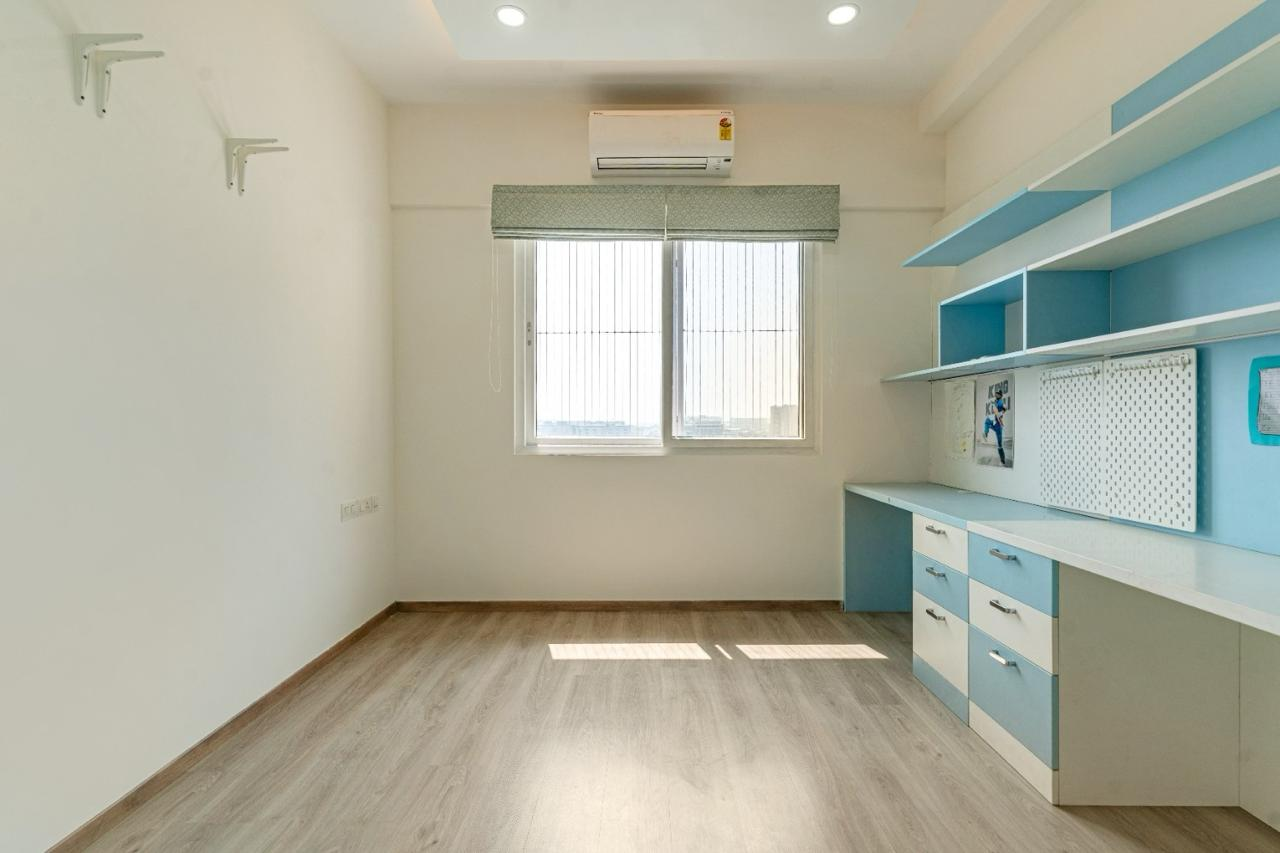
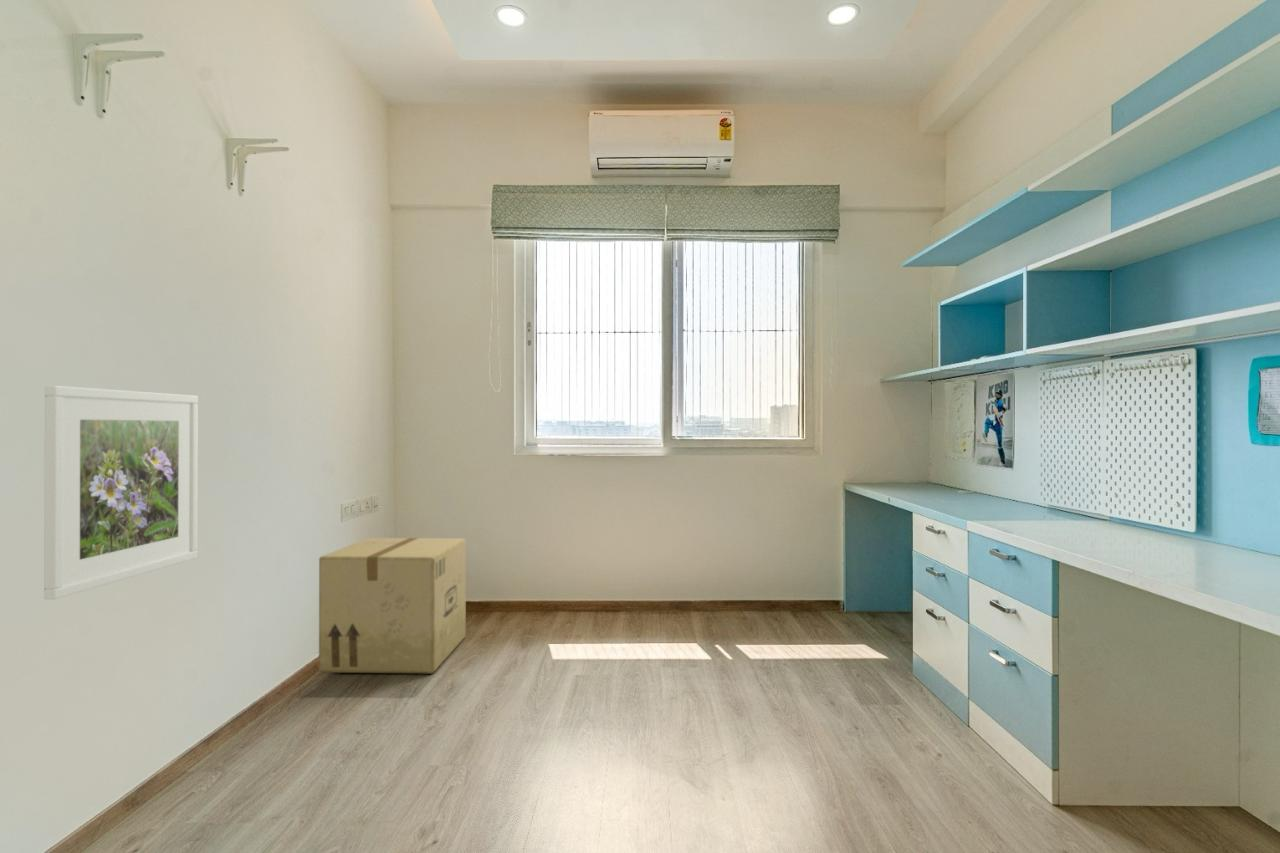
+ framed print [43,385,199,601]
+ cardboard box [318,537,467,674]
